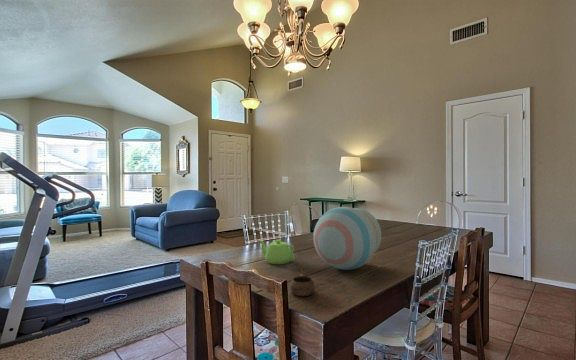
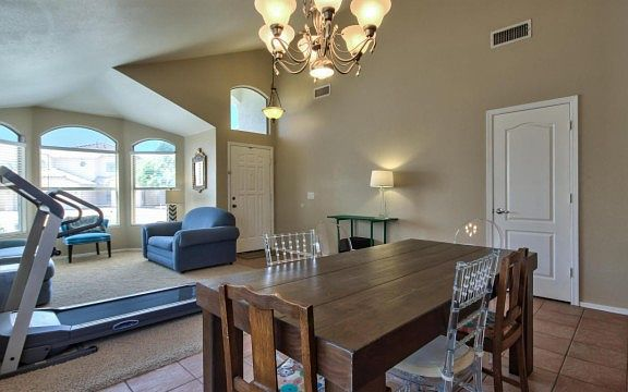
- cup [290,273,316,297]
- vase [313,206,382,271]
- teapot [258,239,296,265]
